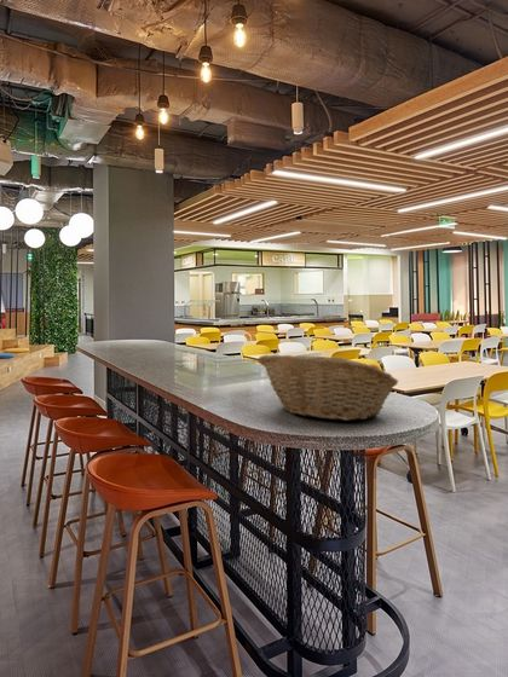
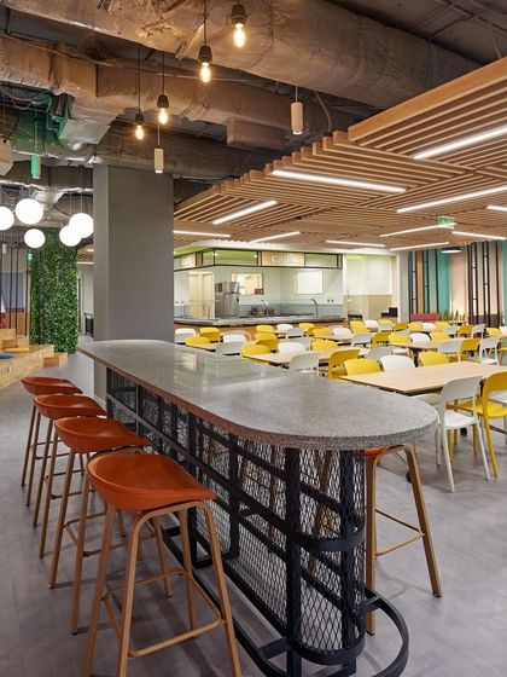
- fruit basket [258,353,399,422]
